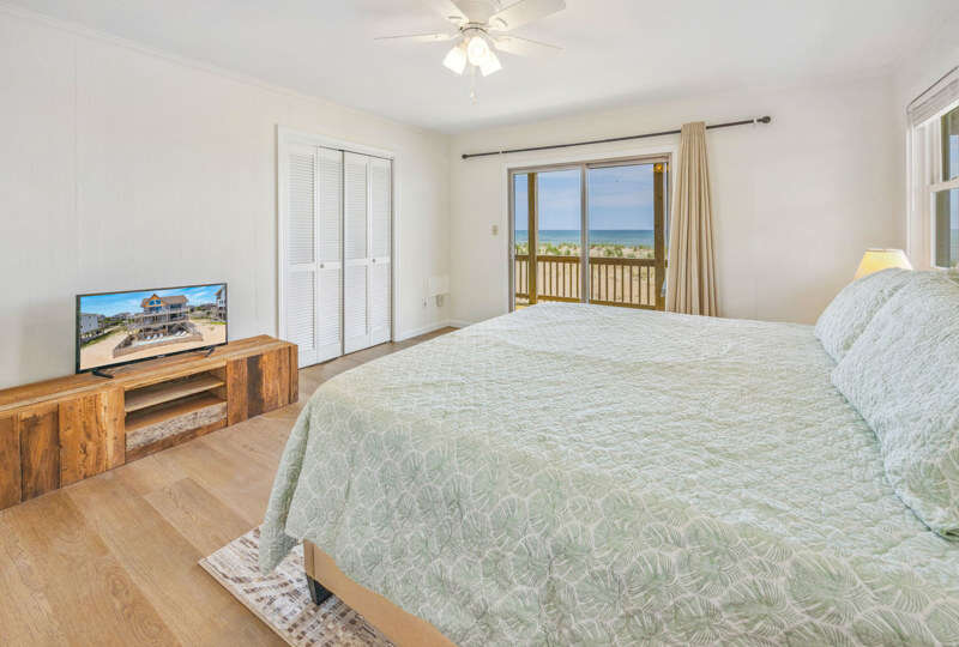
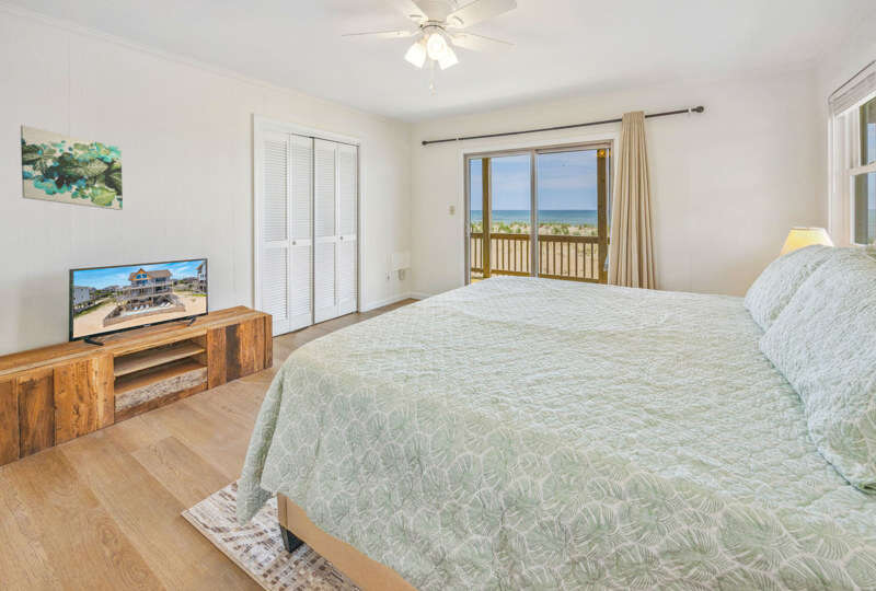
+ wall art [20,124,124,211]
